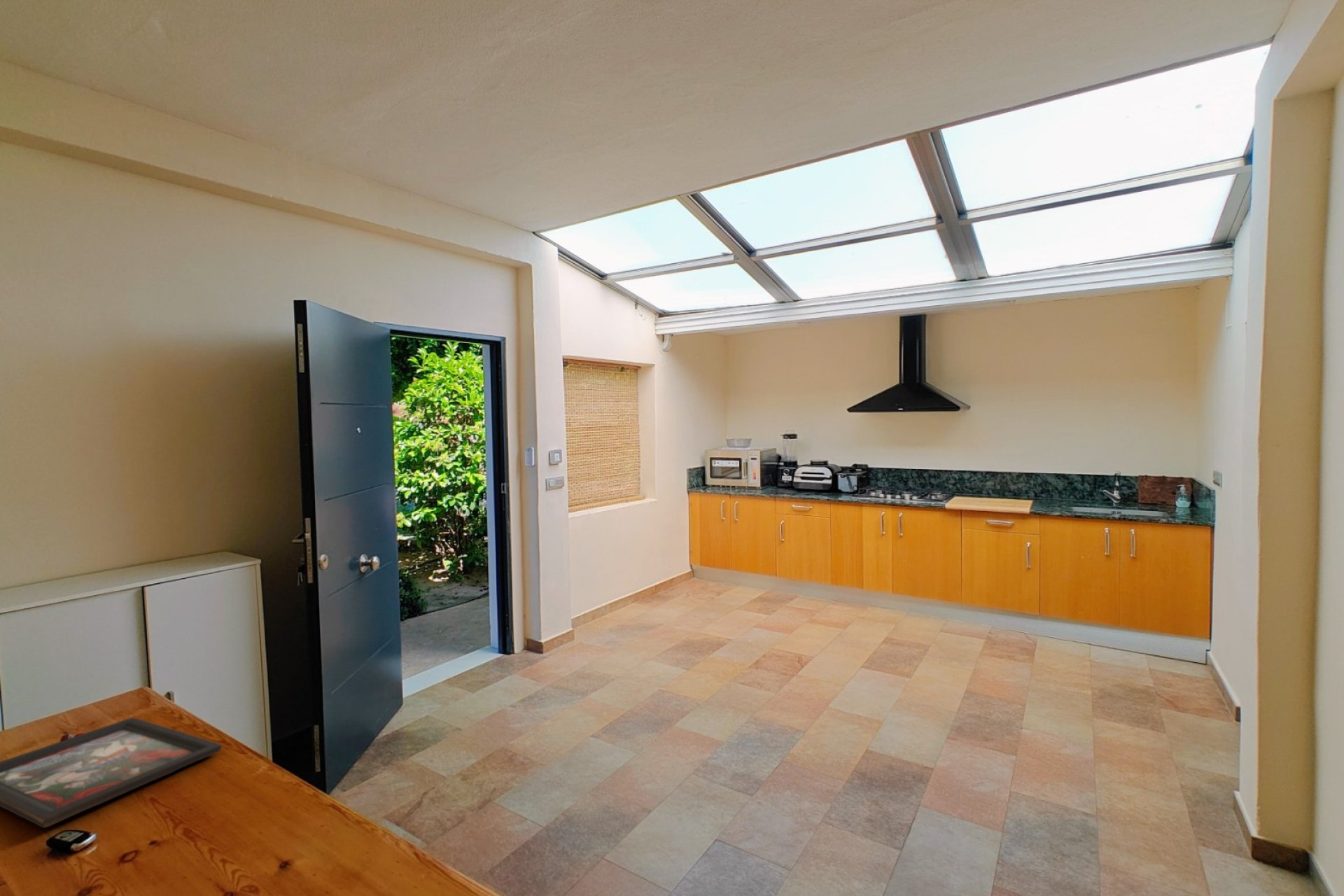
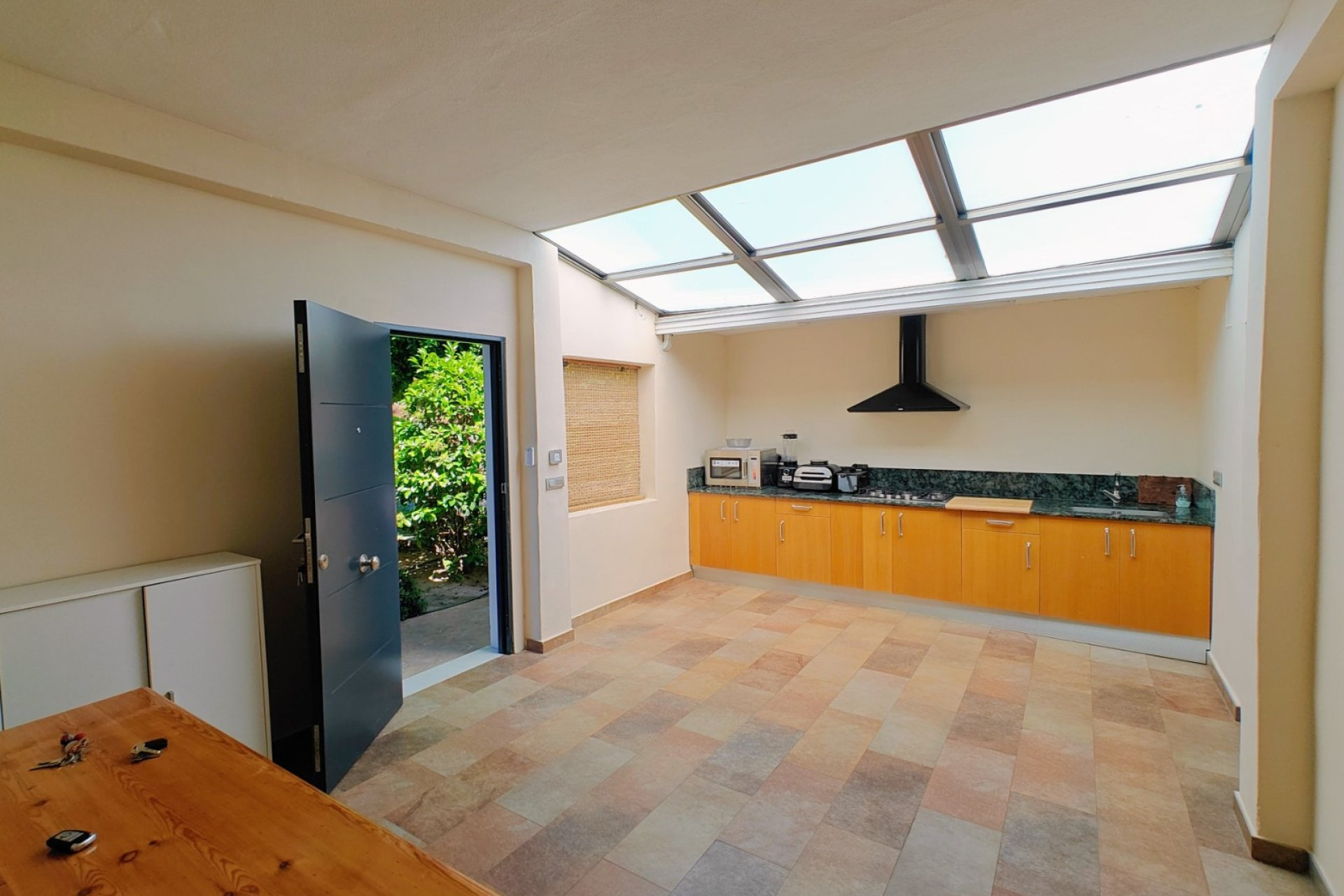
- decorative tray [0,717,223,828]
